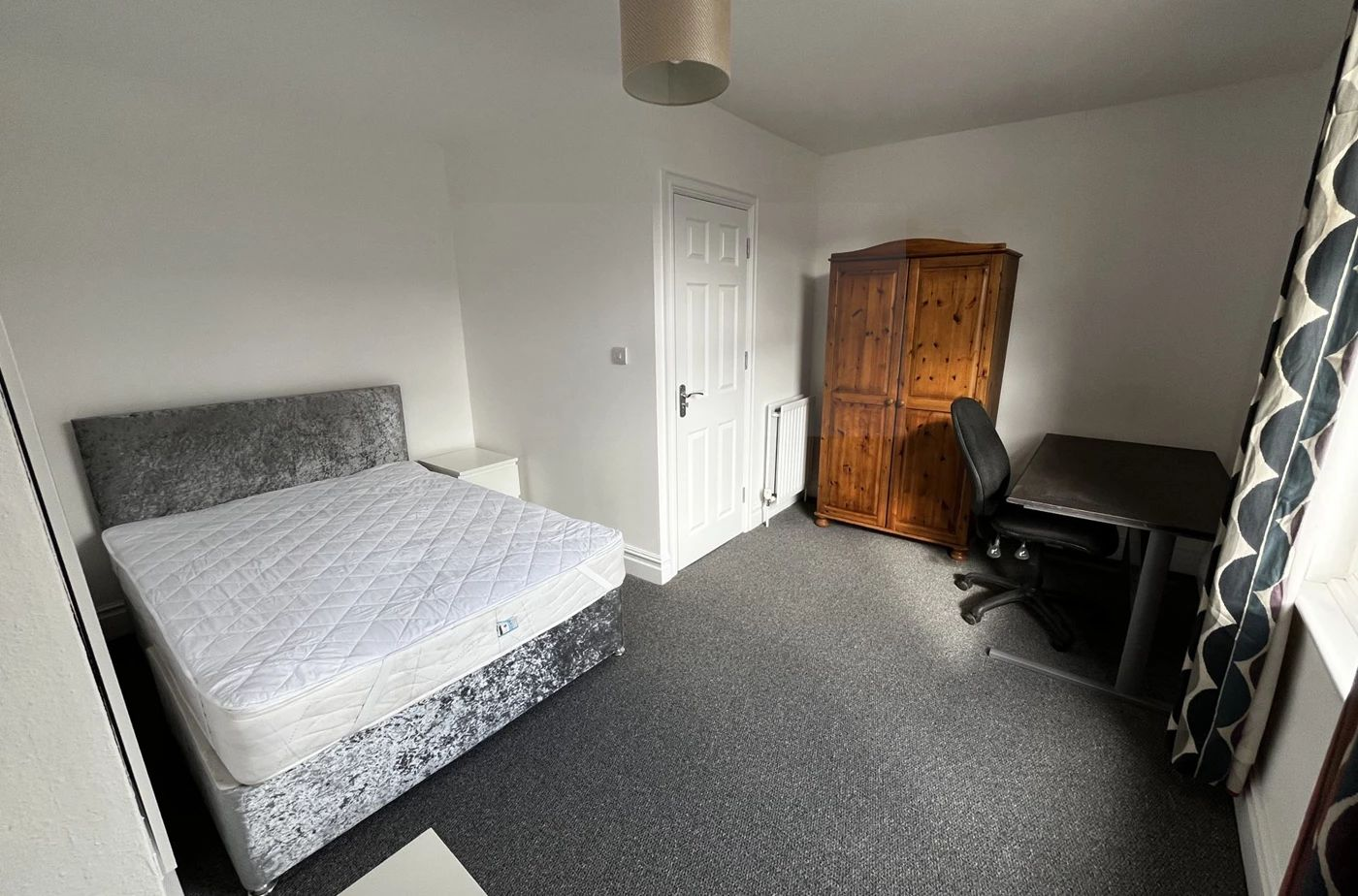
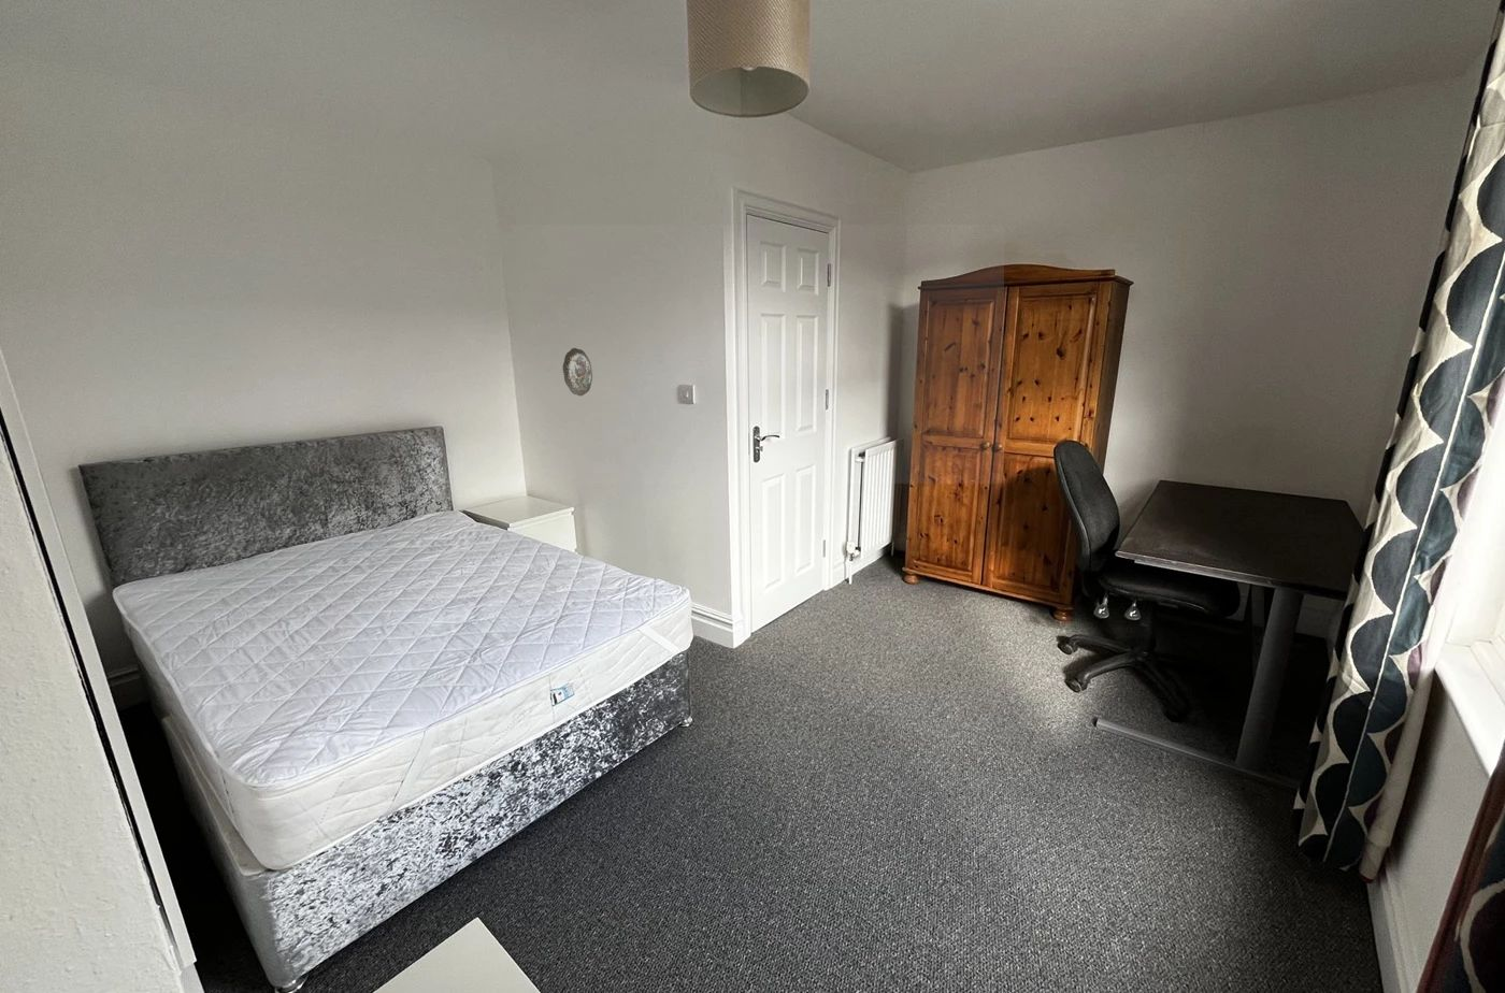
+ decorative plate [561,347,593,397]
